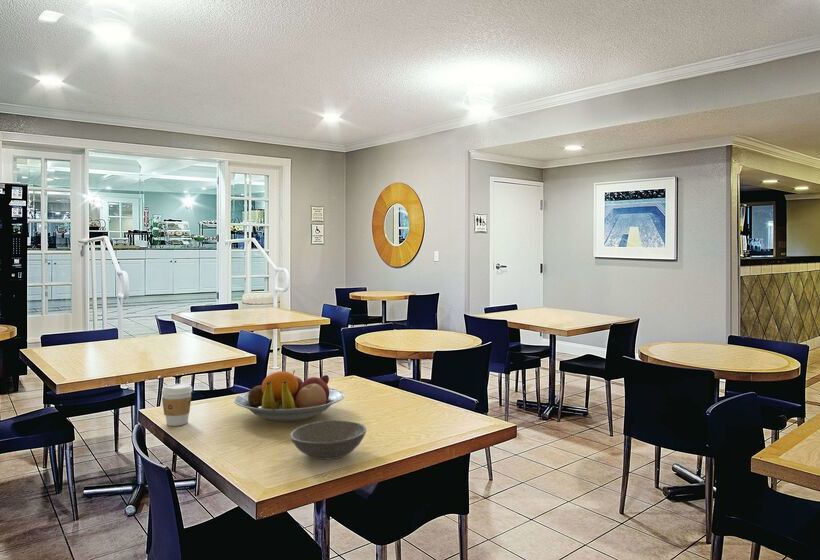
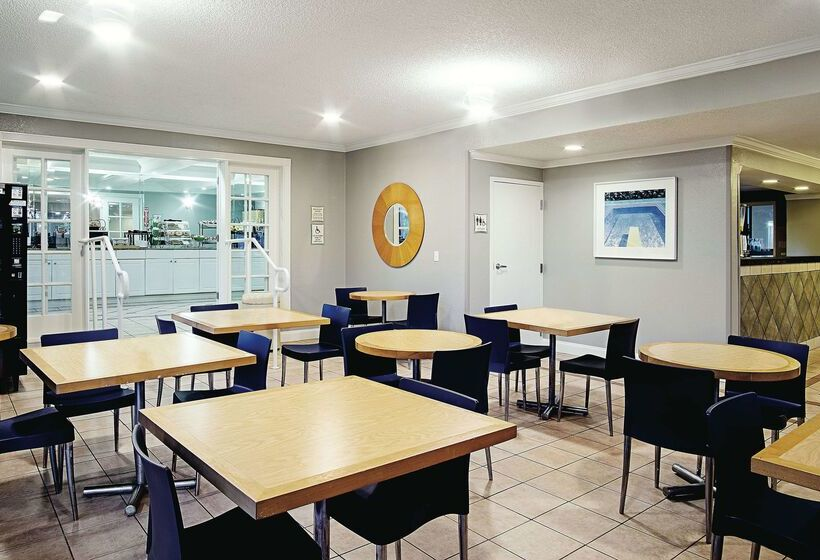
- fruit bowl [233,370,345,423]
- soup bowl [289,419,367,461]
- coffee cup [161,383,193,427]
